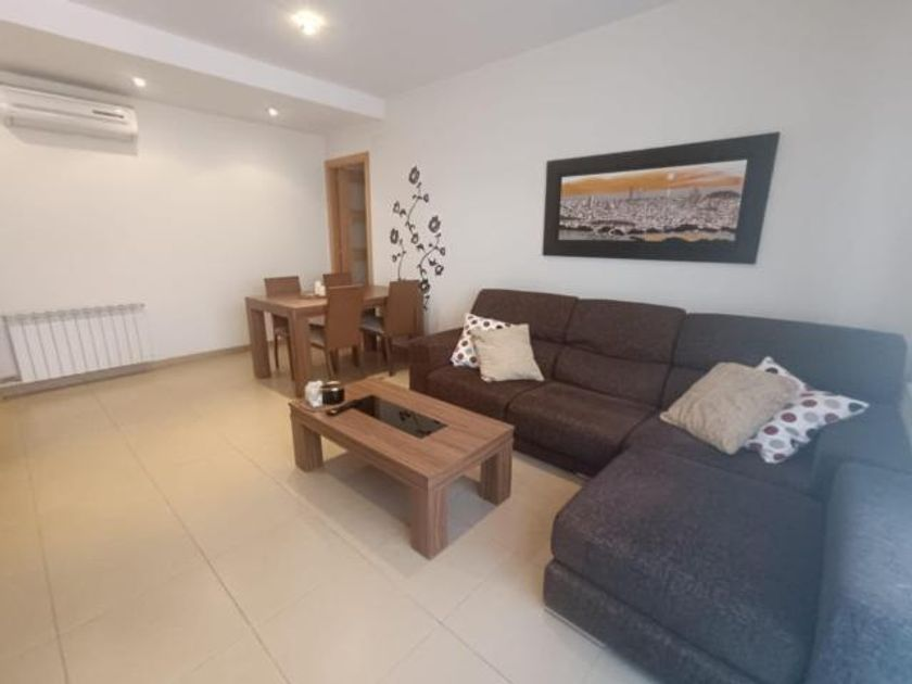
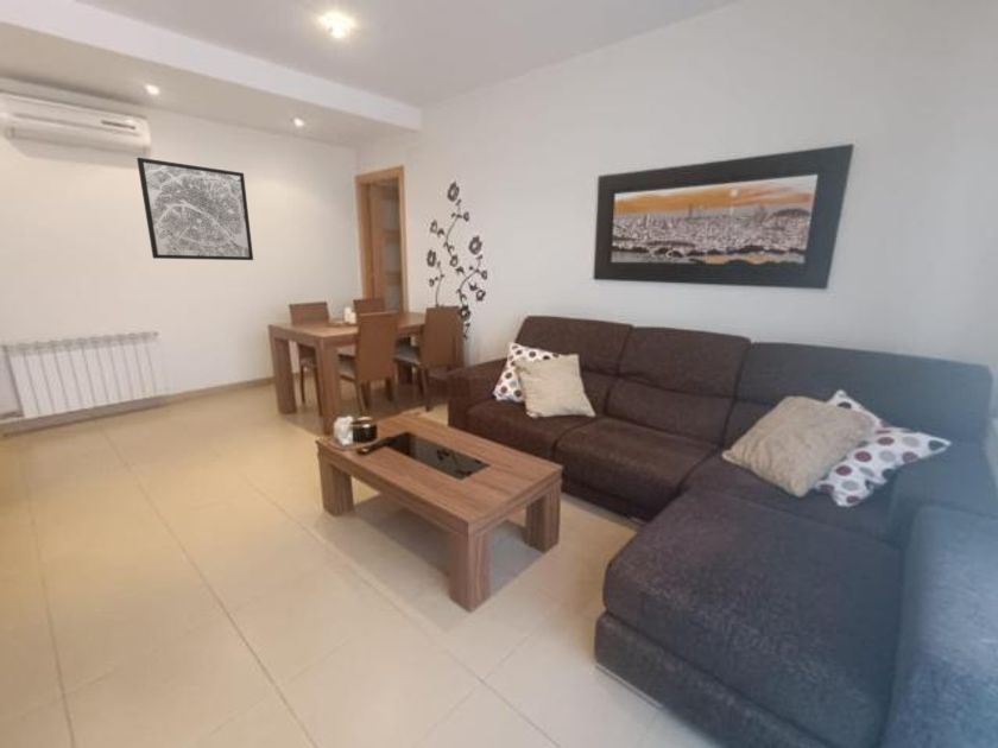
+ wall art [135,157,254,261]
